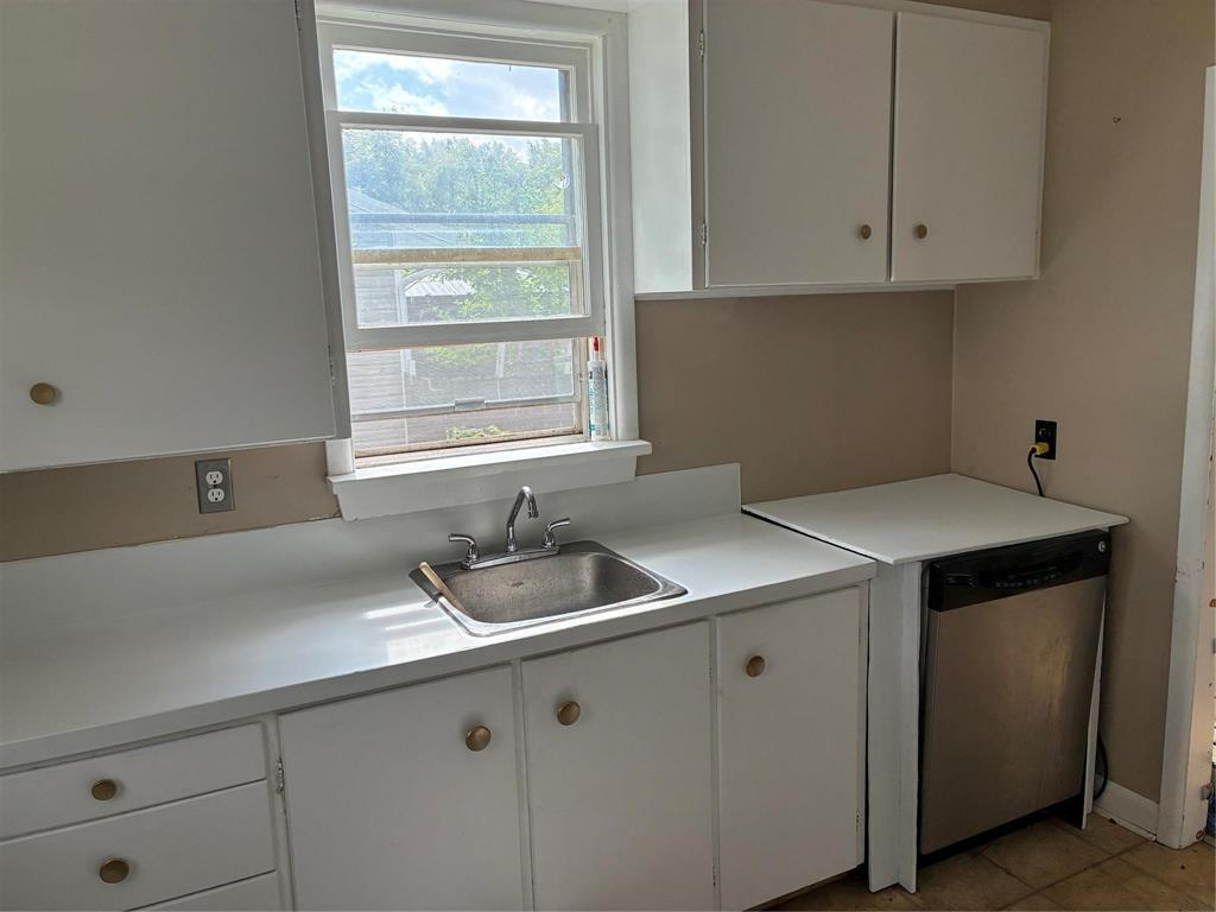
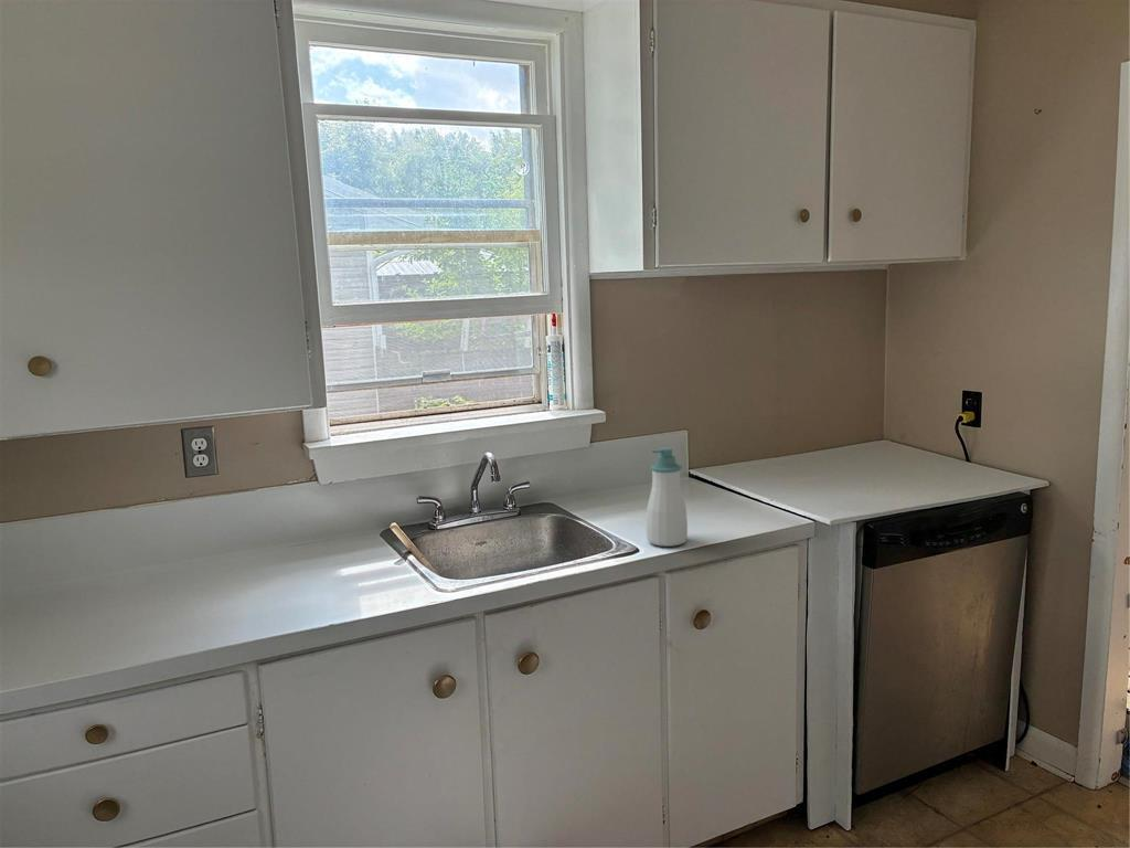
+ soap bottle [646,446,689,548]
